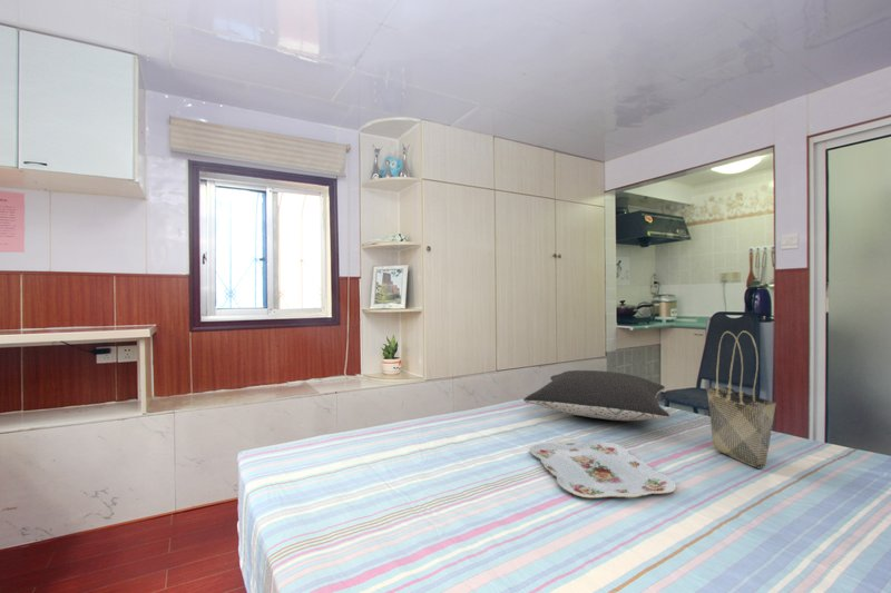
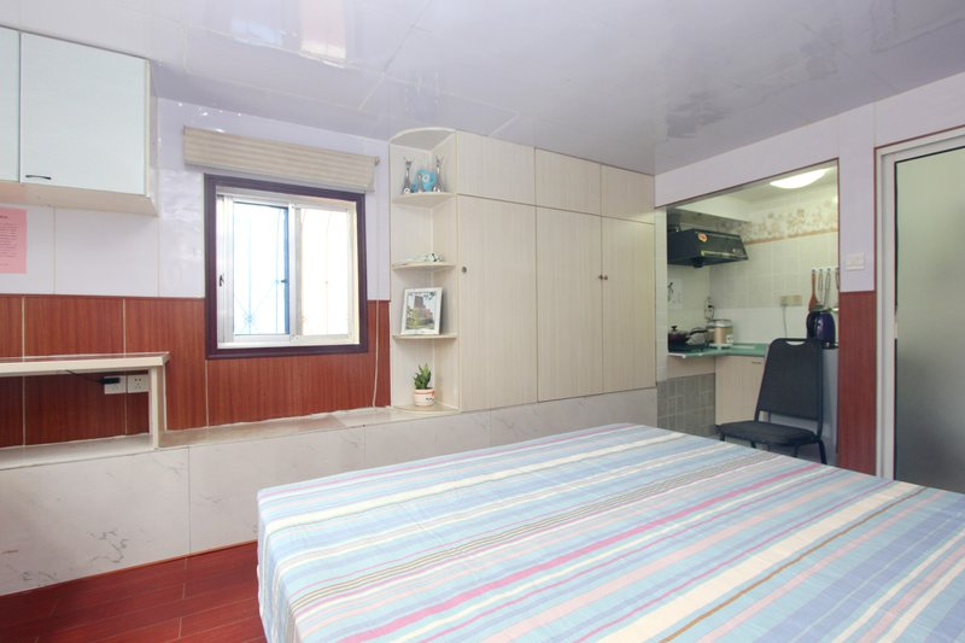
- tote bag [705,329,777,470]
- serving tray [529,439,677,498]
- pillow [522,369,670,422]
